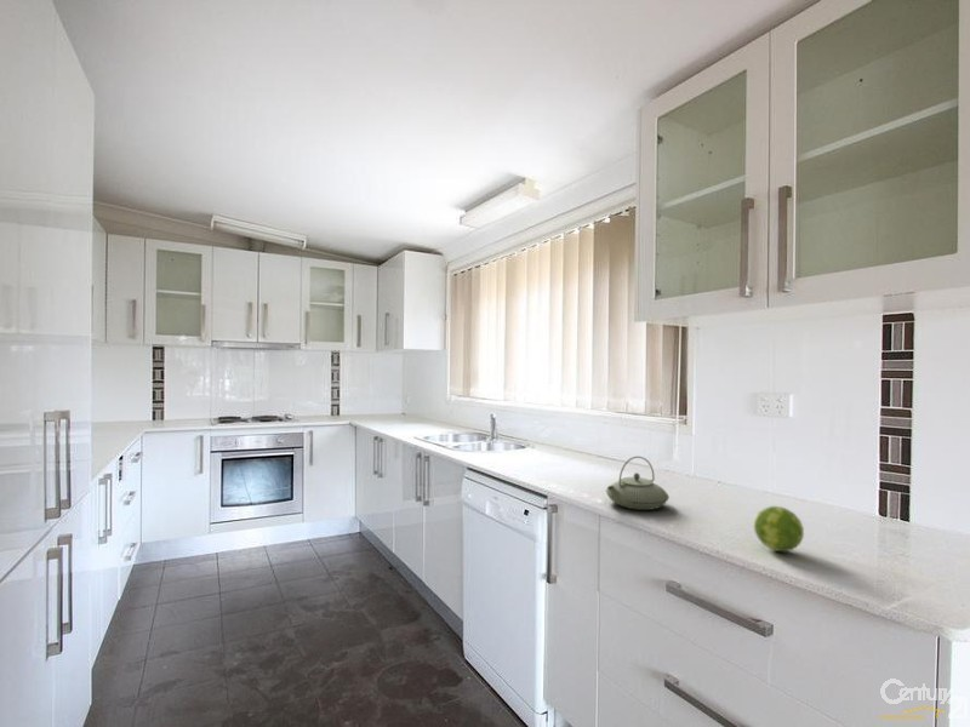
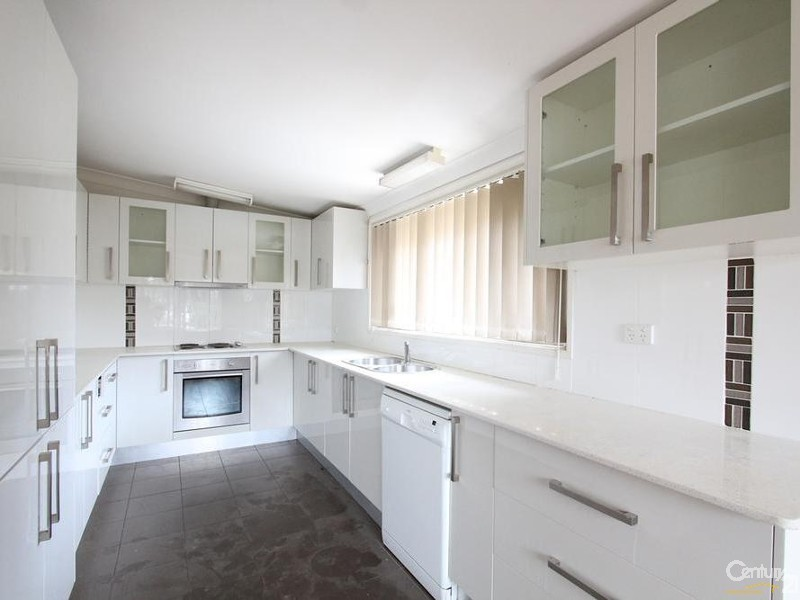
- fruit [753,505,805,553]
- teapot [605,456,671,511]
